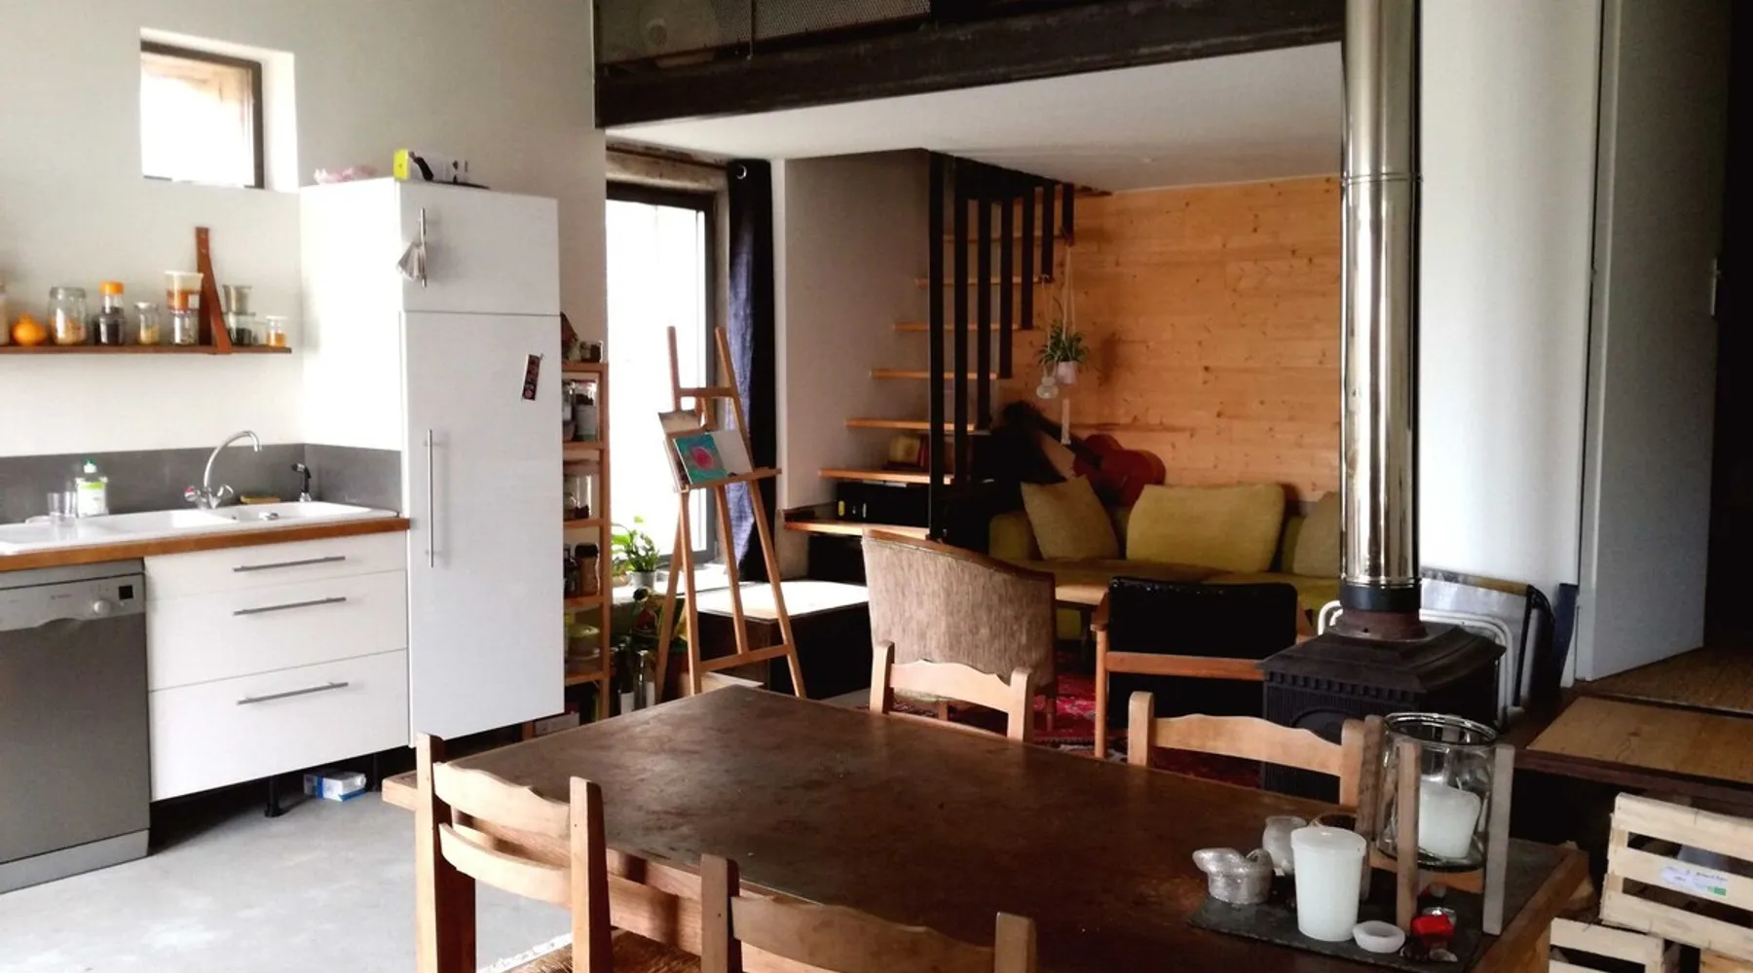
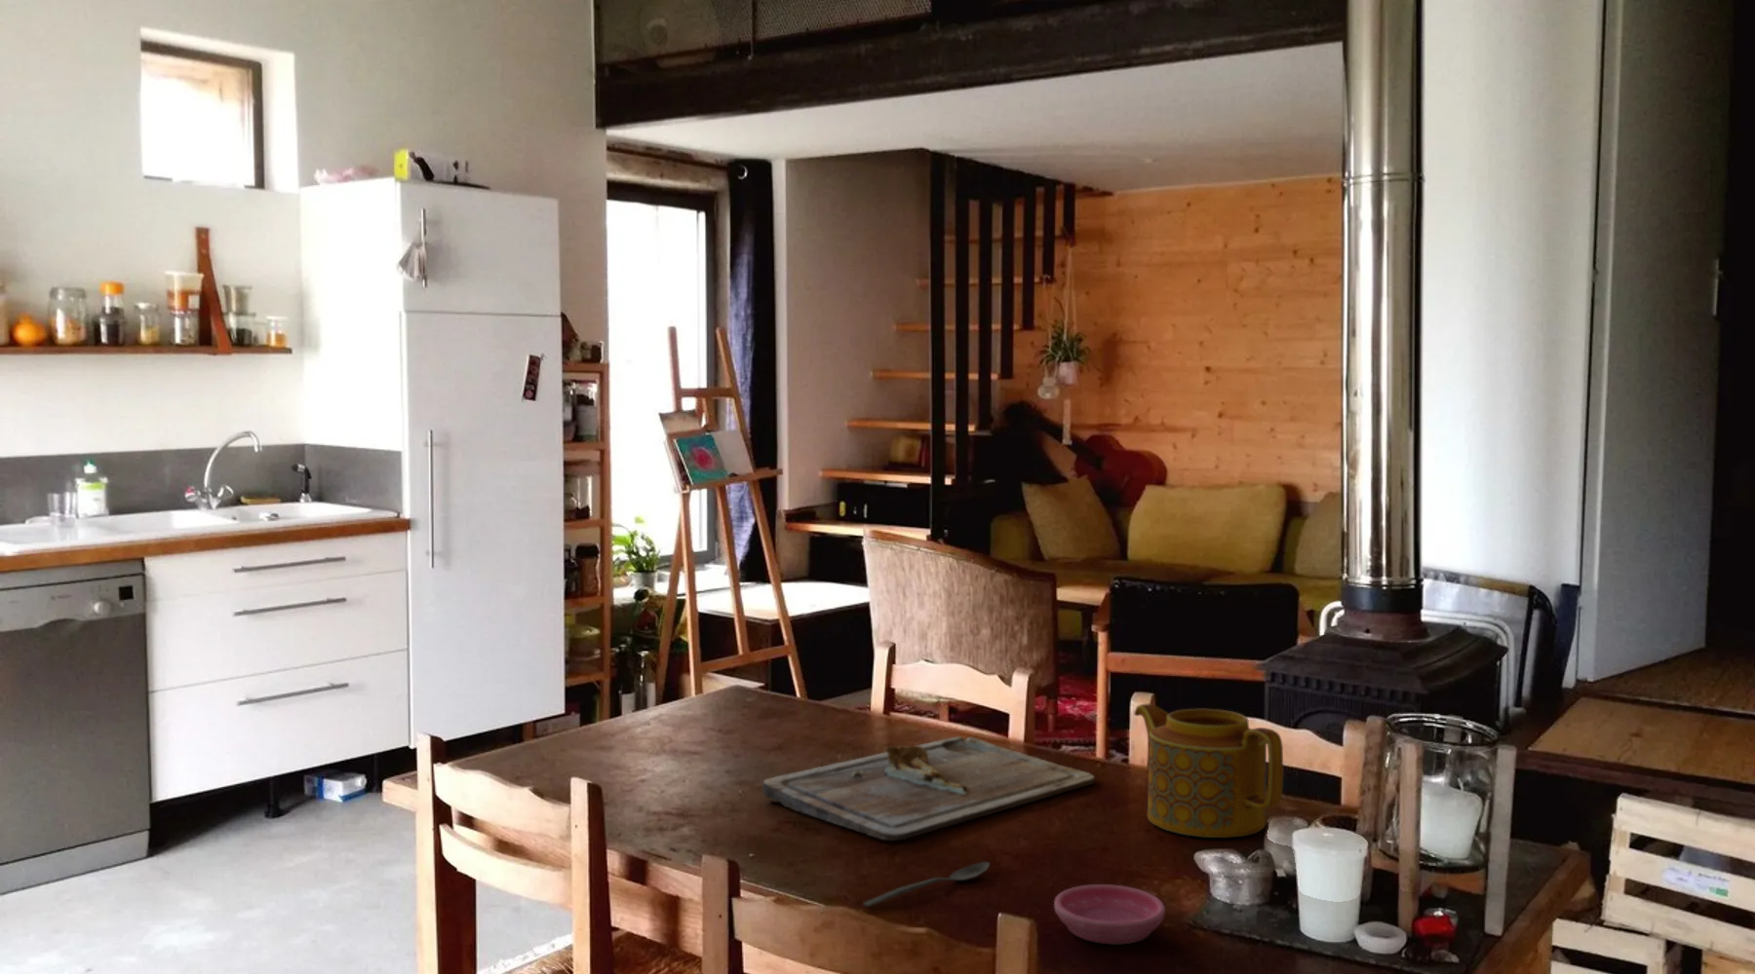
+ cutting board [762,735,1096,842]
+ spoon [862,861,990,908]
+ saucer [1053,883,1166,945]
+ teapot [1133,703,1284,838]
